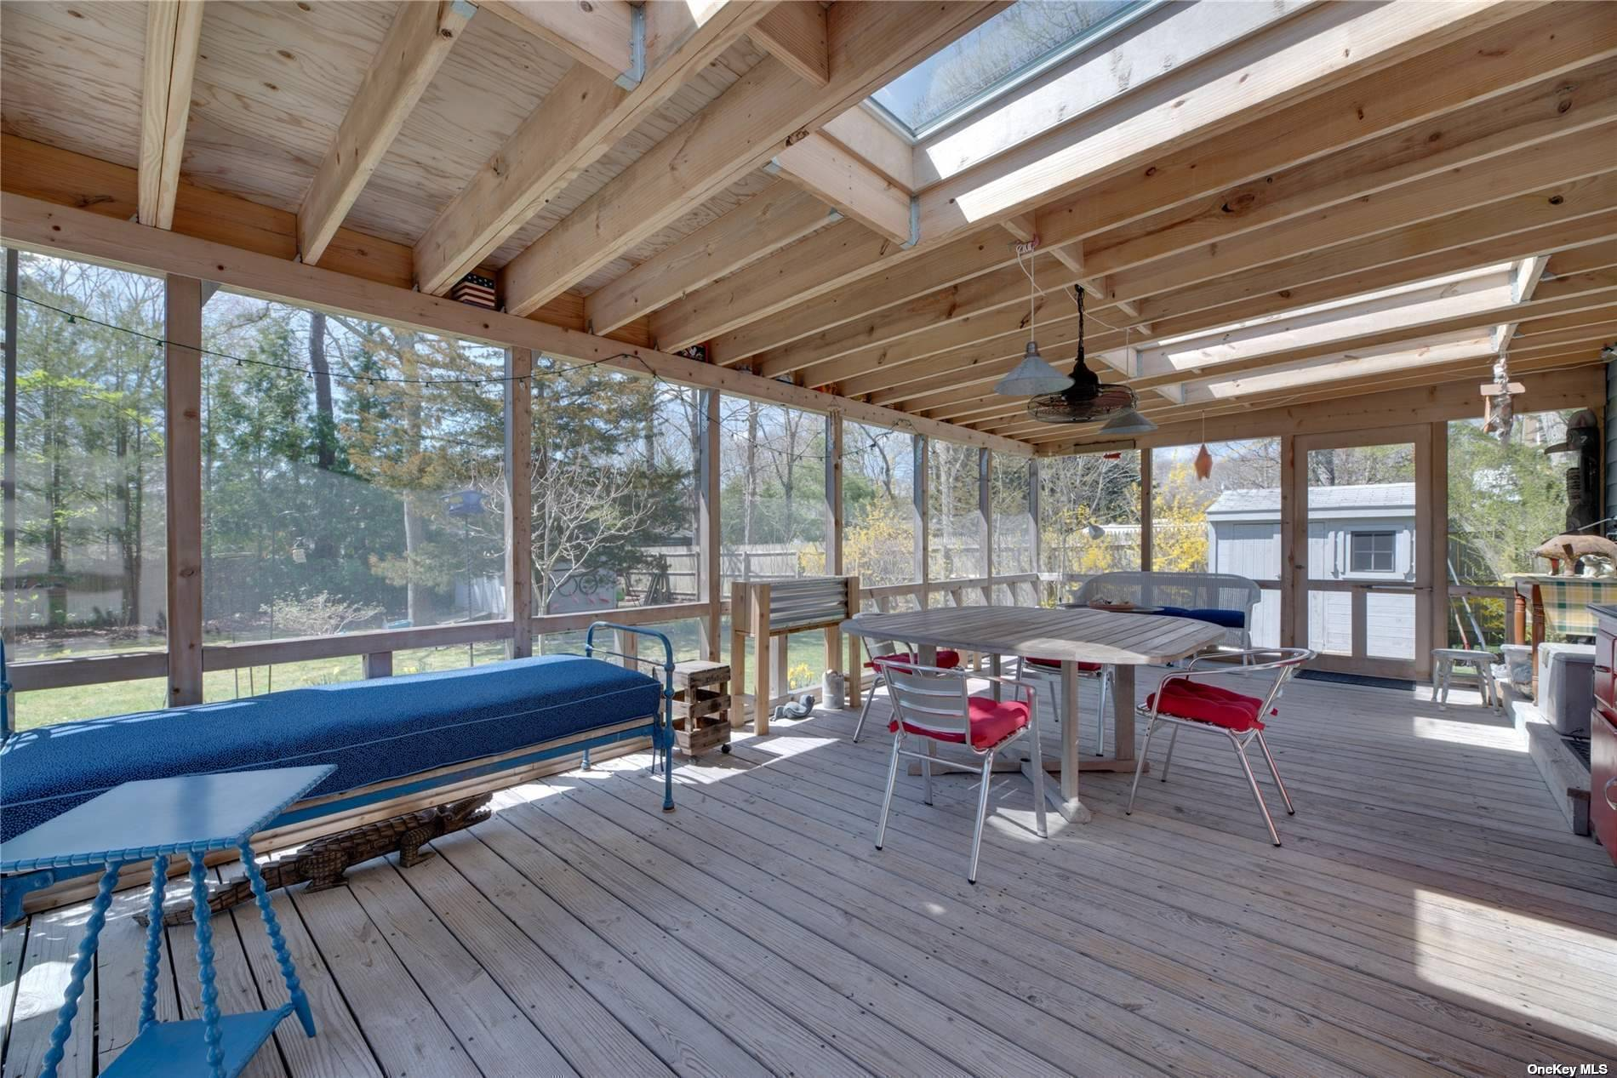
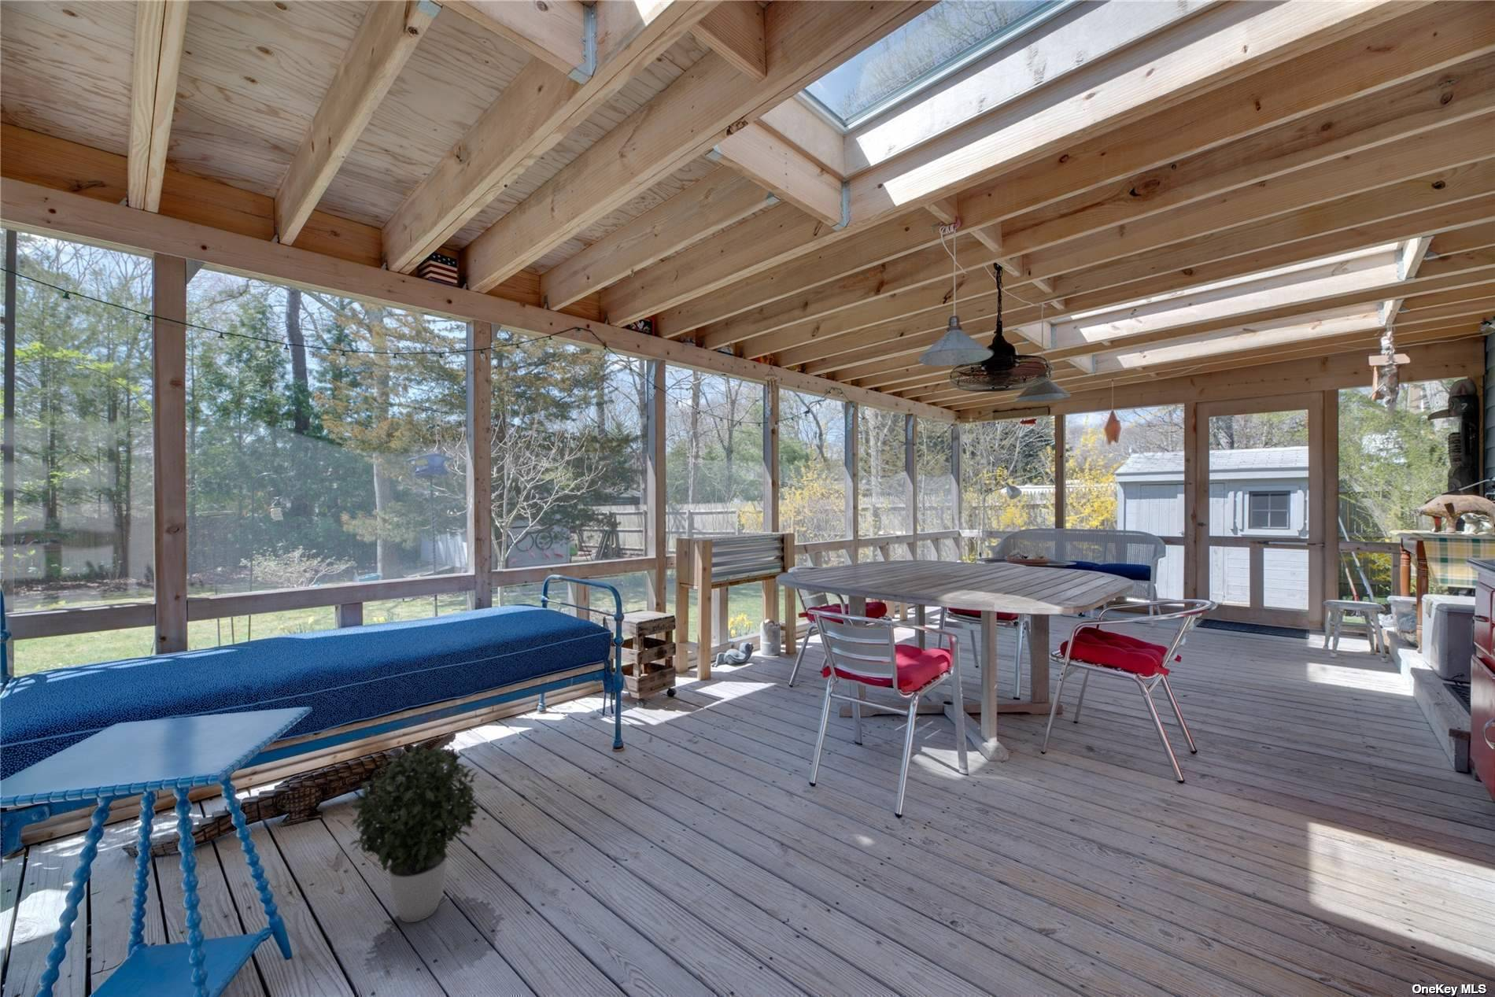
+ potted plant [348,743,483,924]
